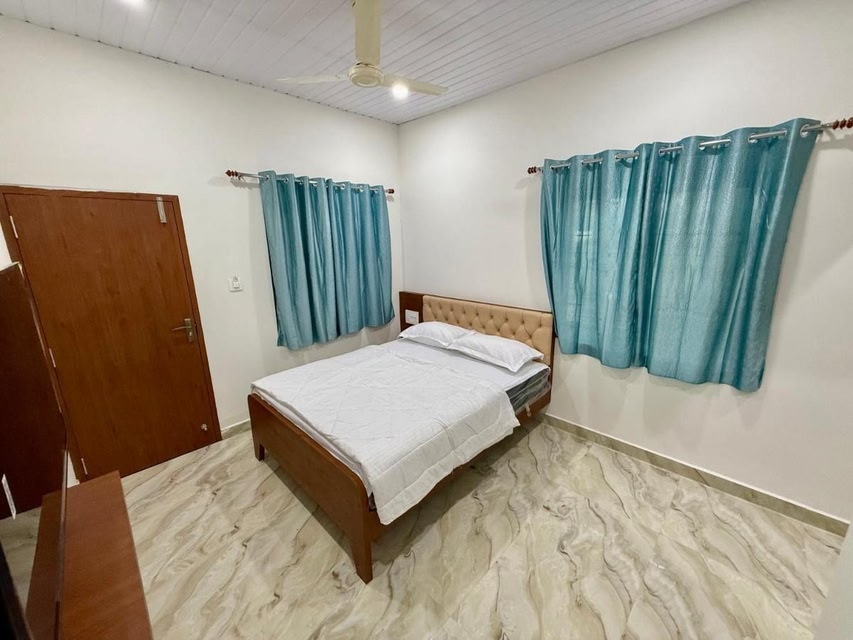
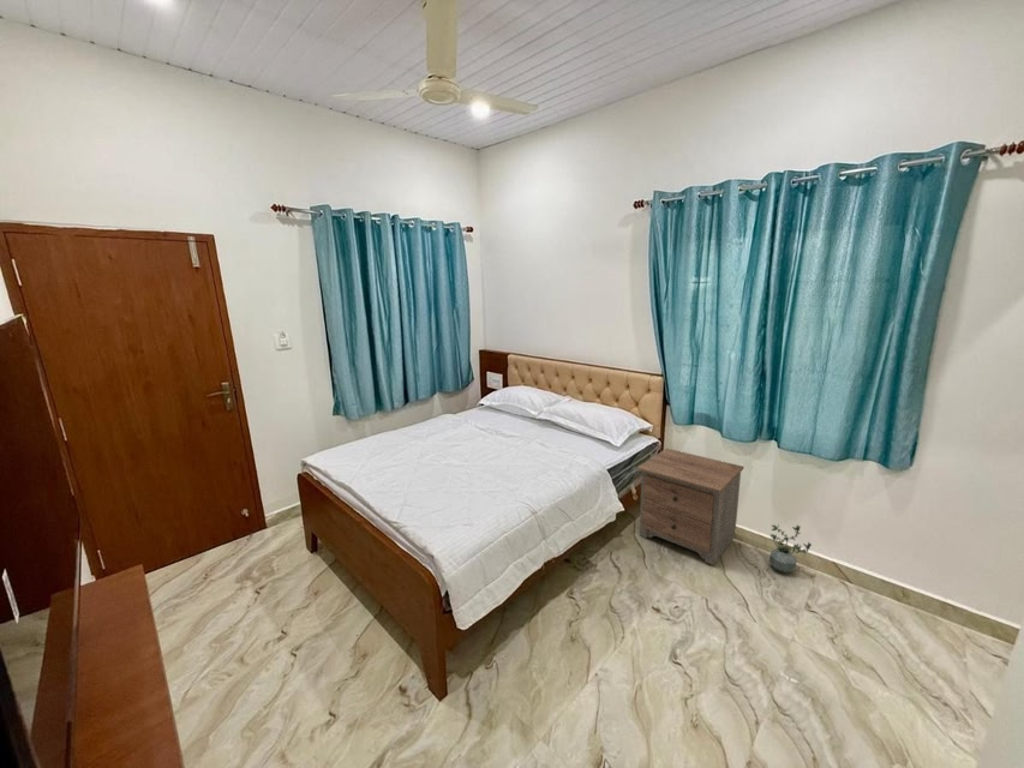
+ potted plant [768,523,813,575]
+ nightstand [636,448,745,566]
